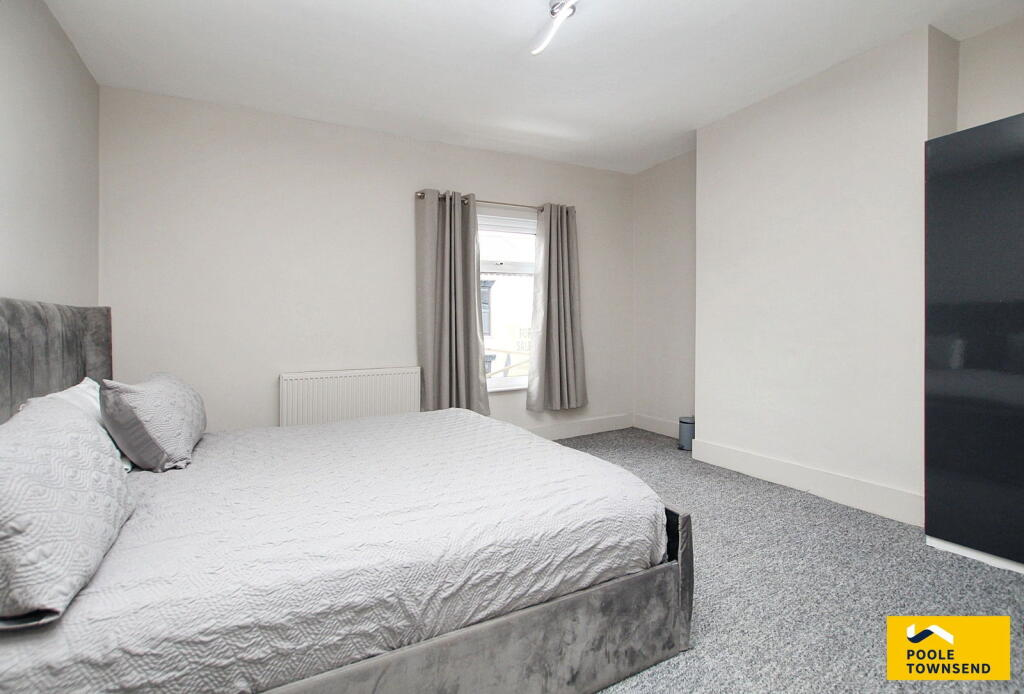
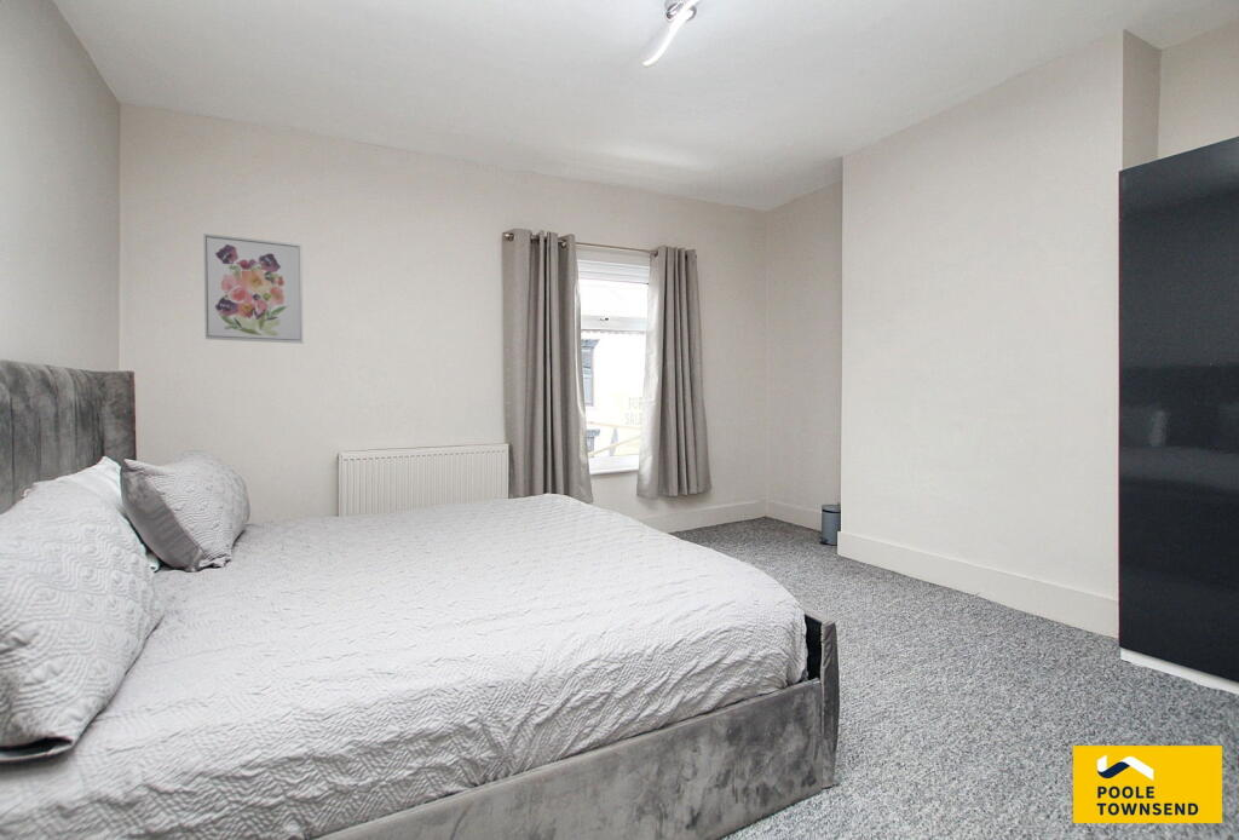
+ wall art [202,232,304,345]
